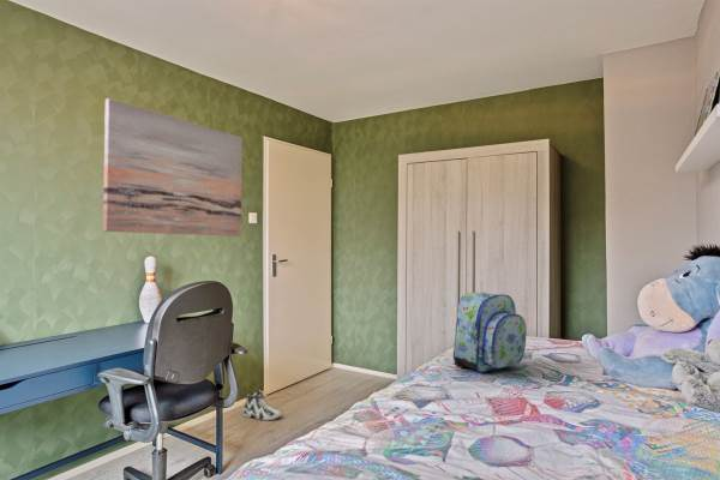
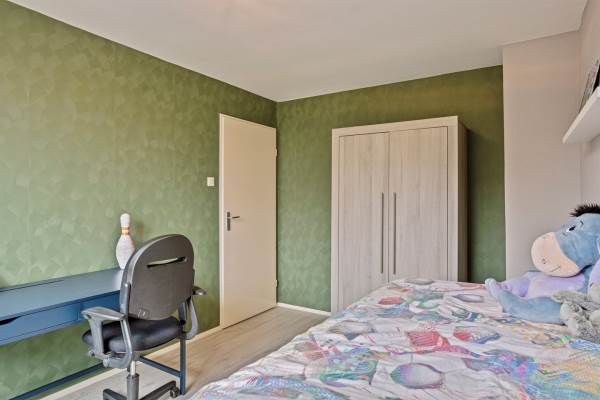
- sneaker [242,389,282,421]
- backpack [452,292,528,373]
- wall art [102,97,244,238]
